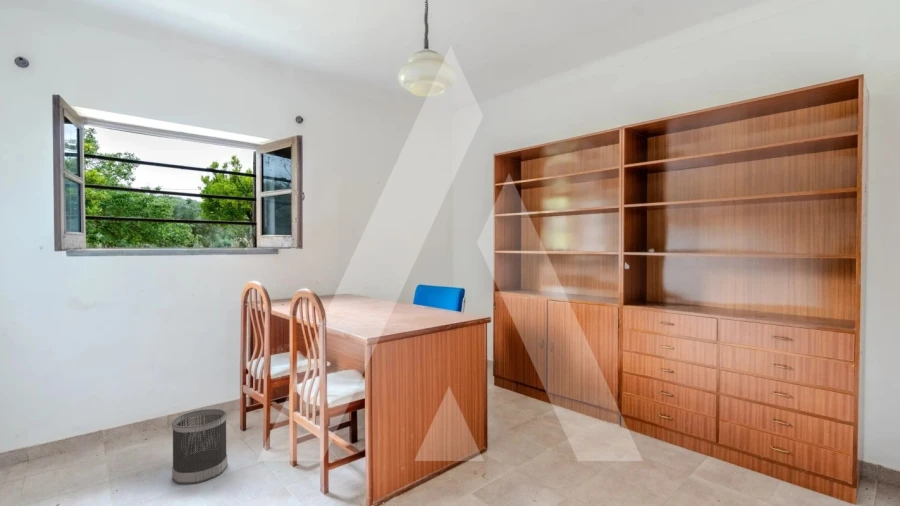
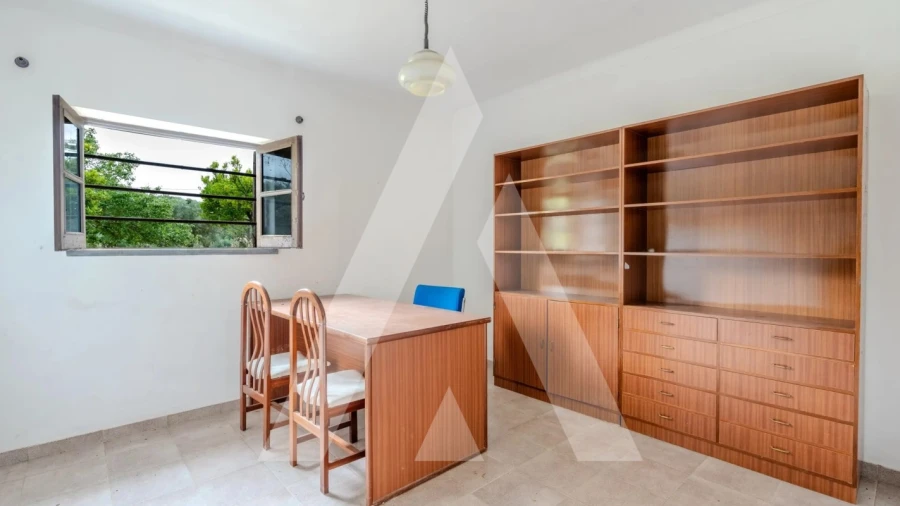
- wastebasket [171,408,228,485]
